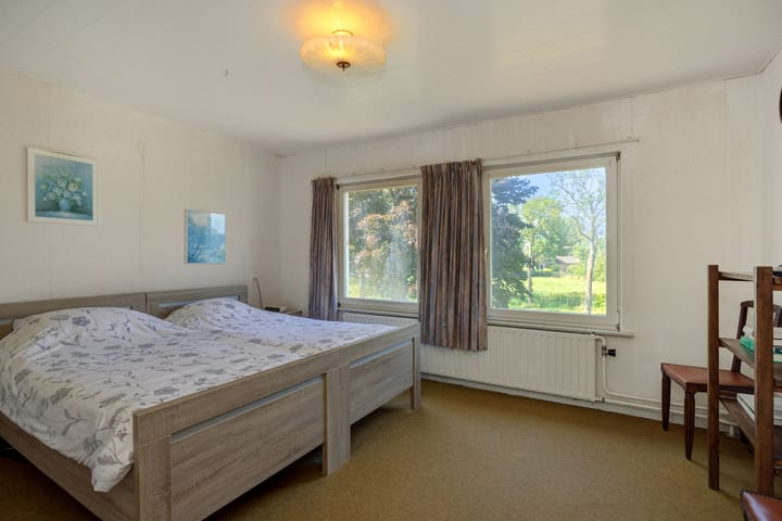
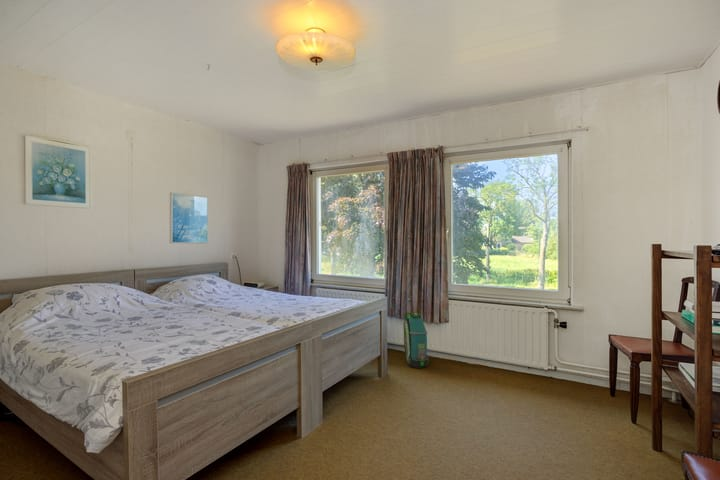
+ backpack [403,311,430,369]
